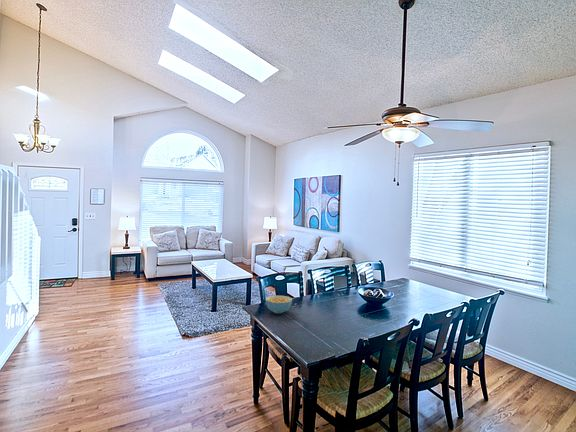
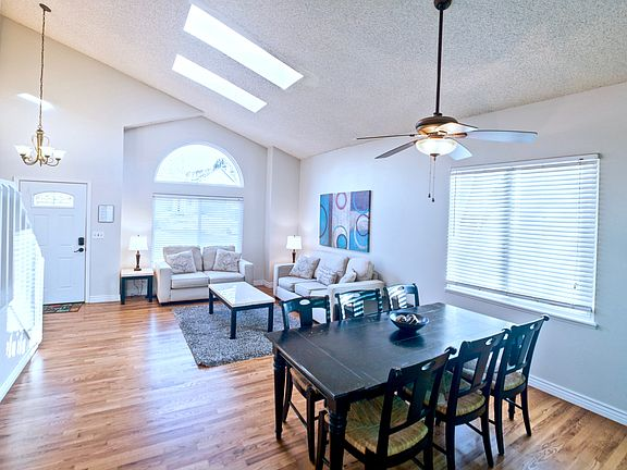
- cereal bowl [265,295,293,314]
